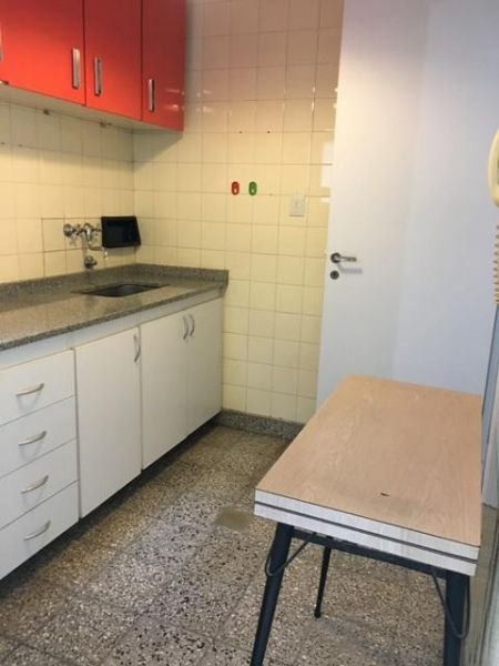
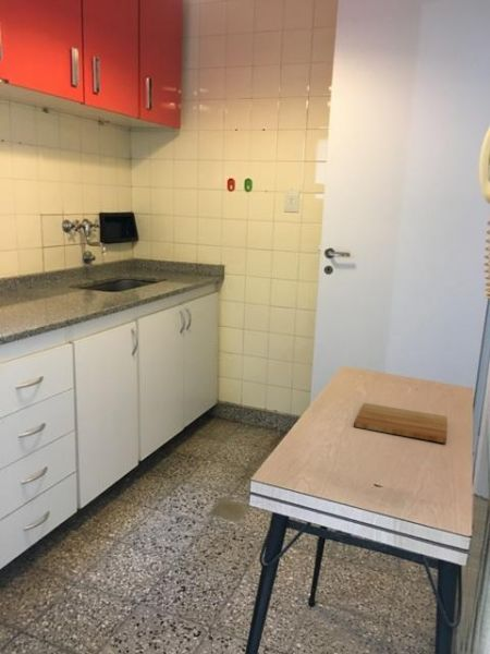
+ cutting board [353,402,449,444]
